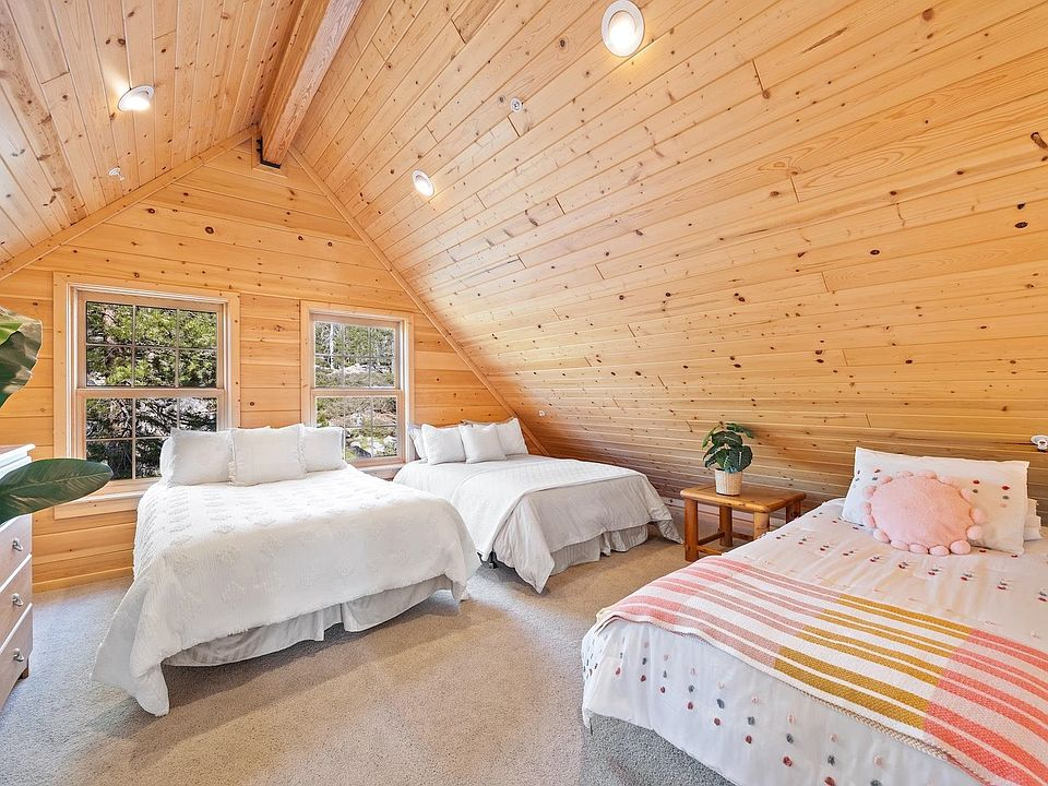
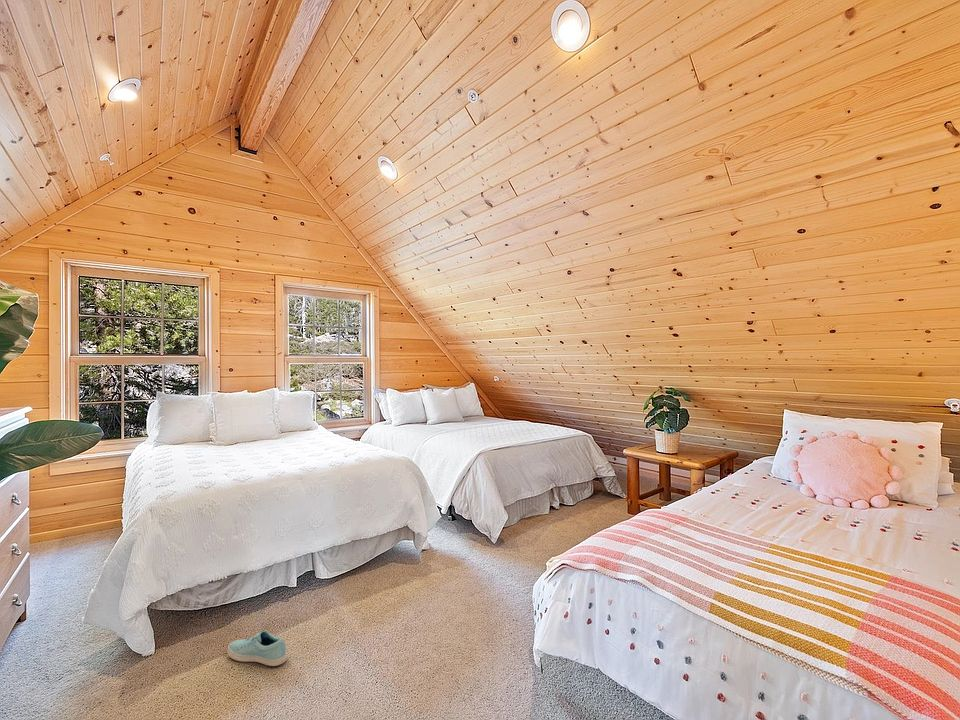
+ sneaker [227,630,288,667]
